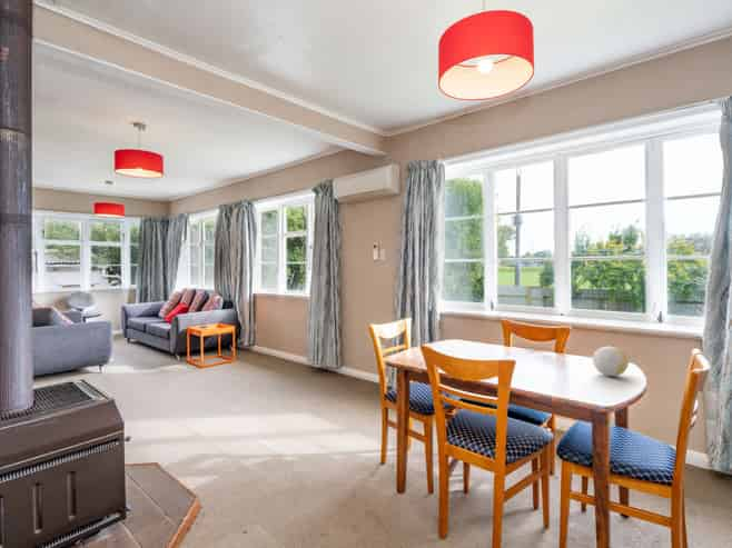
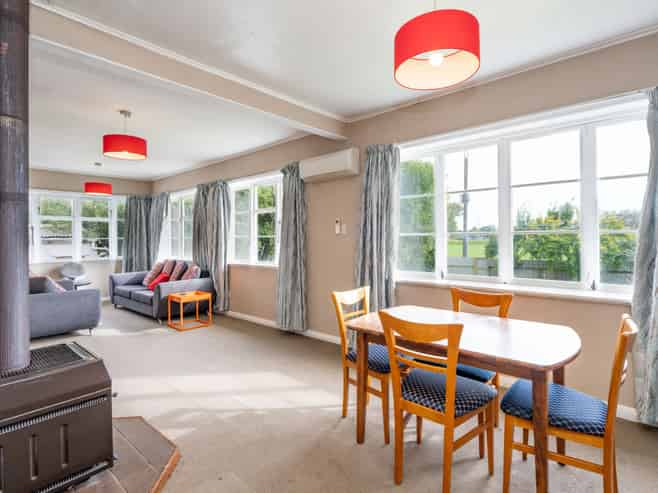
- decorative ball [592,346,630,377]
